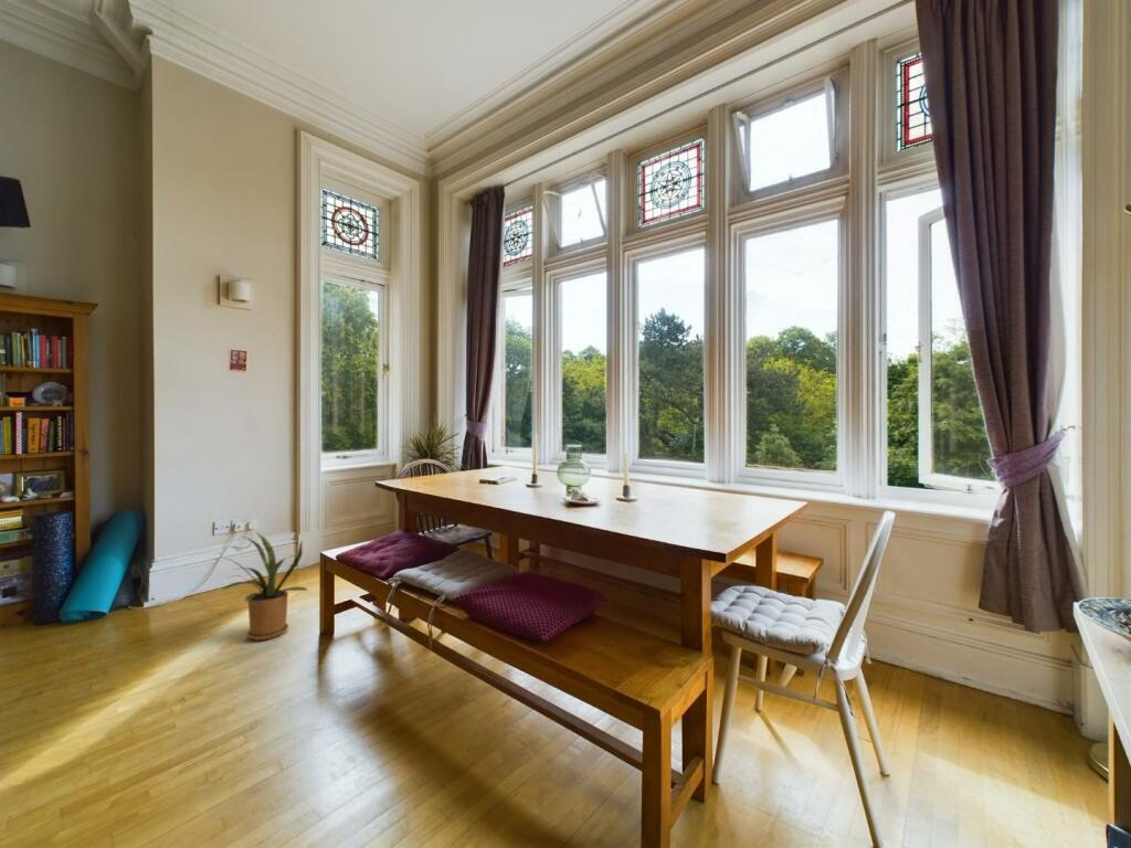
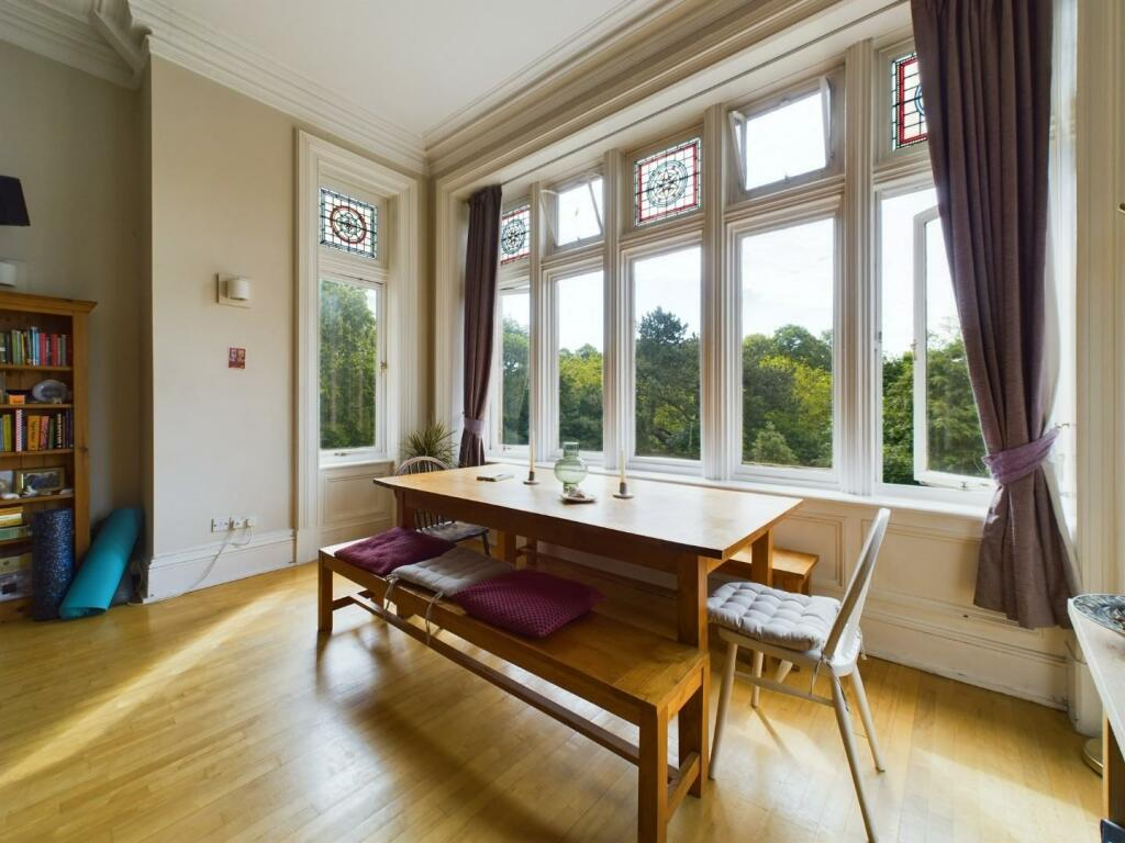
- house plant [221,532,308,642]
